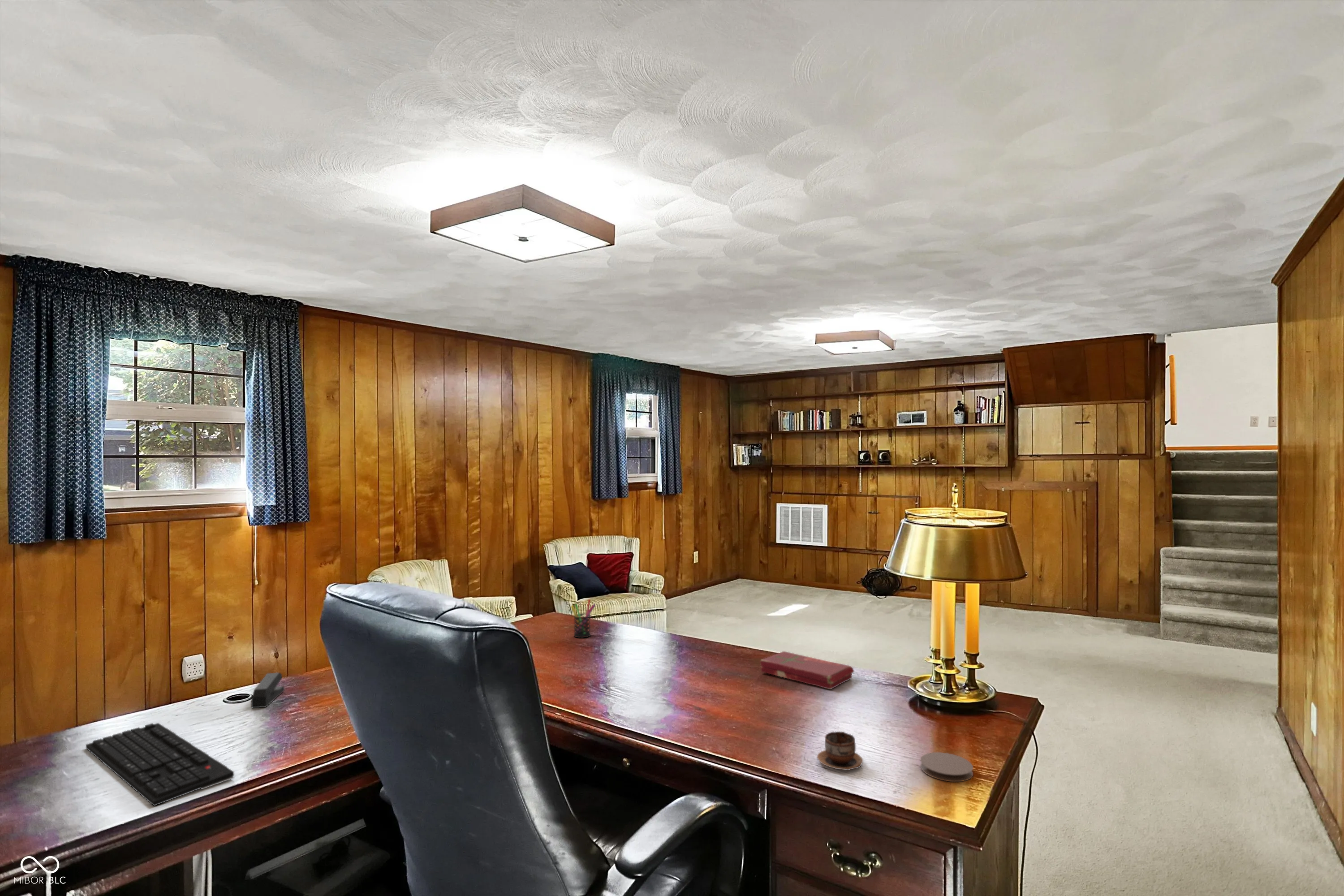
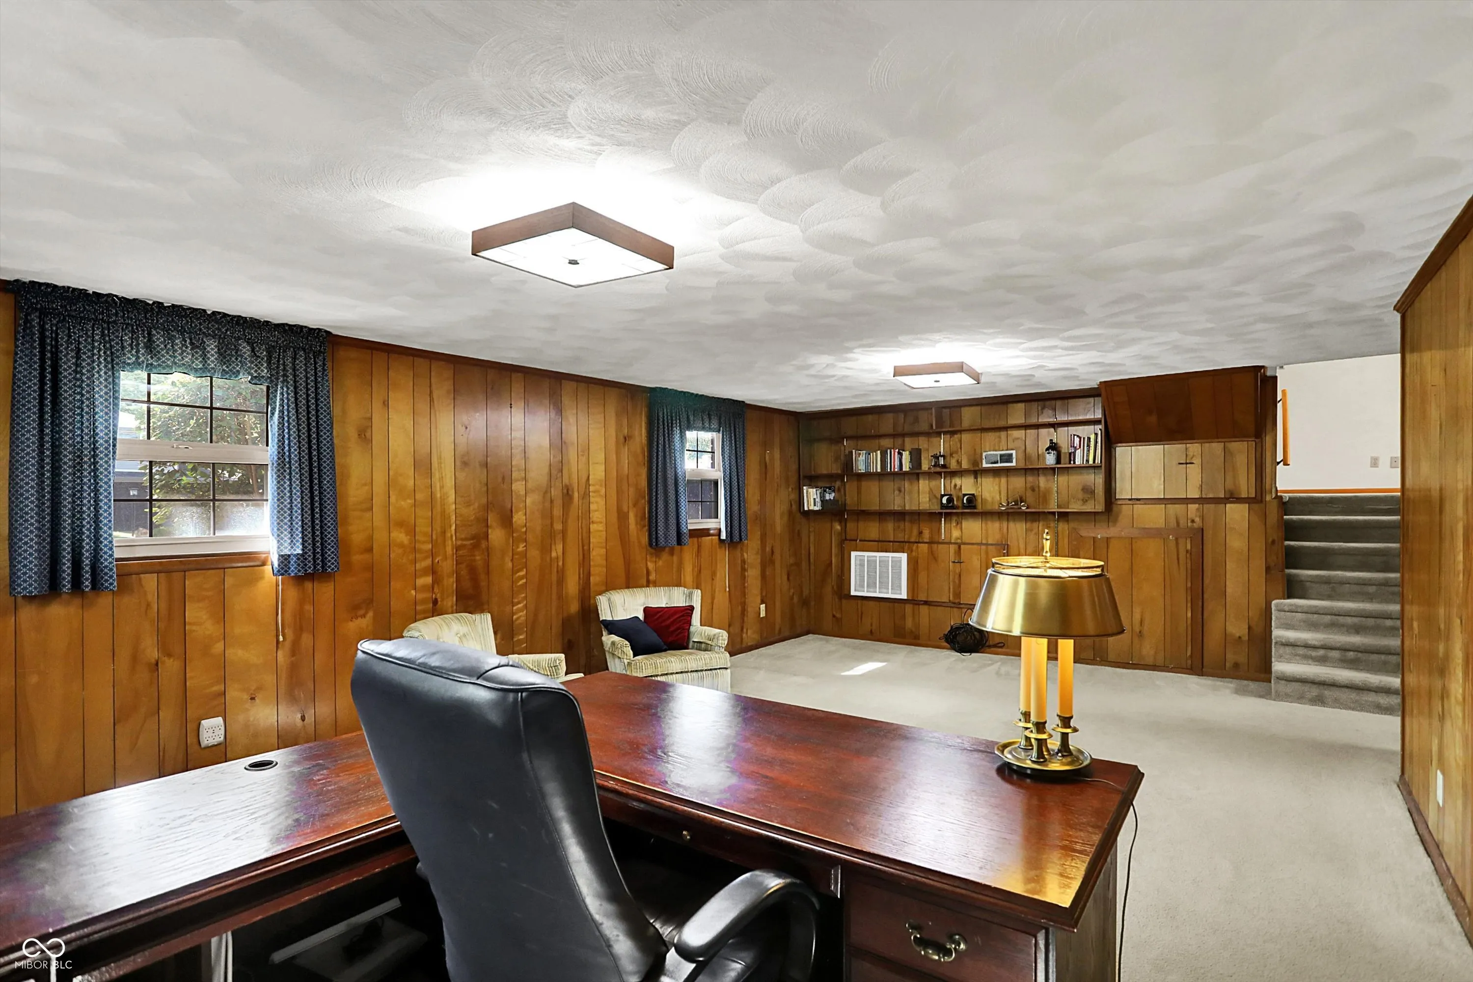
- pen holder [570,599,596,638]
- cup [817,731,863,771]
- coaster [920,752,974,782]
- stapler [251,672,285,709]
- book [760,651,855,689]
- keyboard [85,723,235,806]
